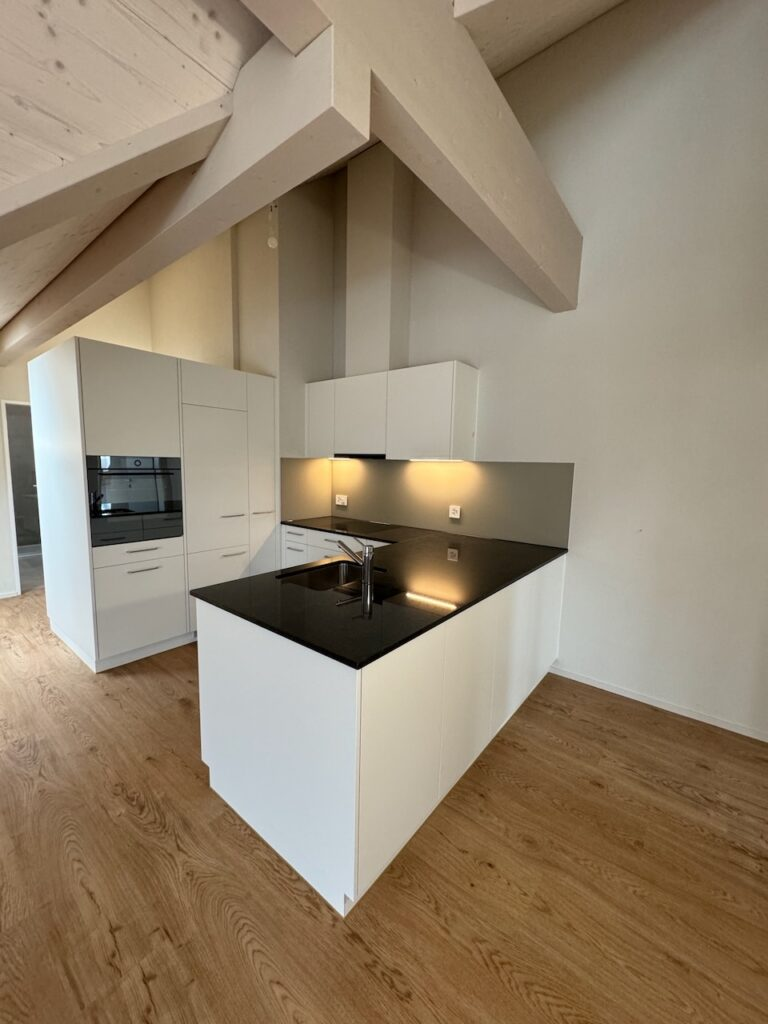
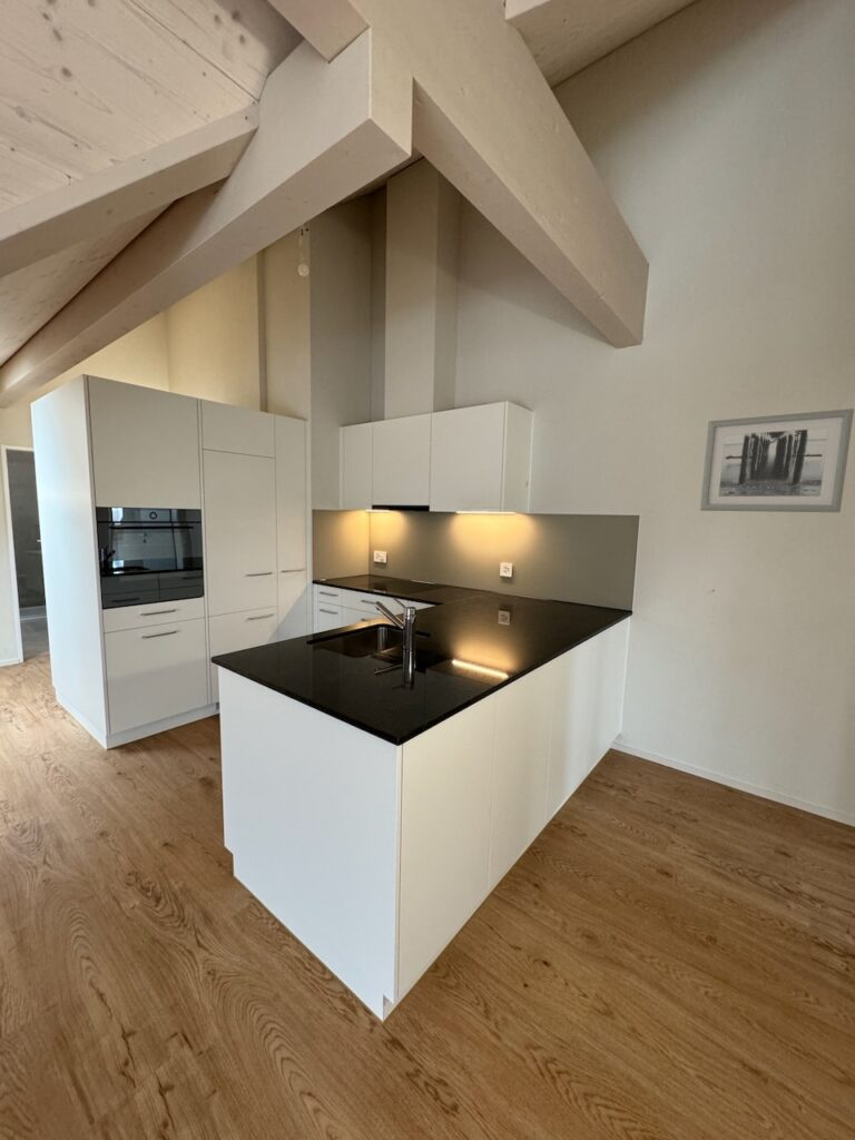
+ wall art [699,407,855,513]
